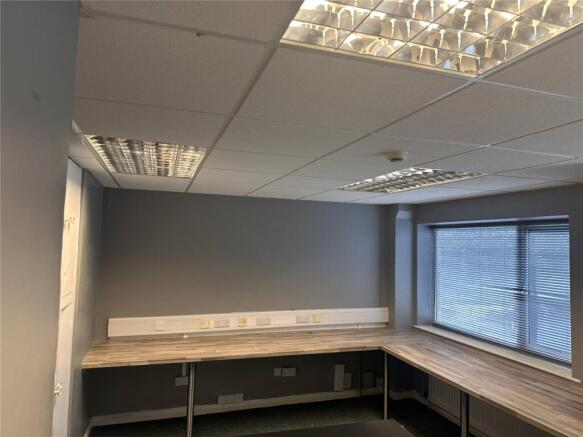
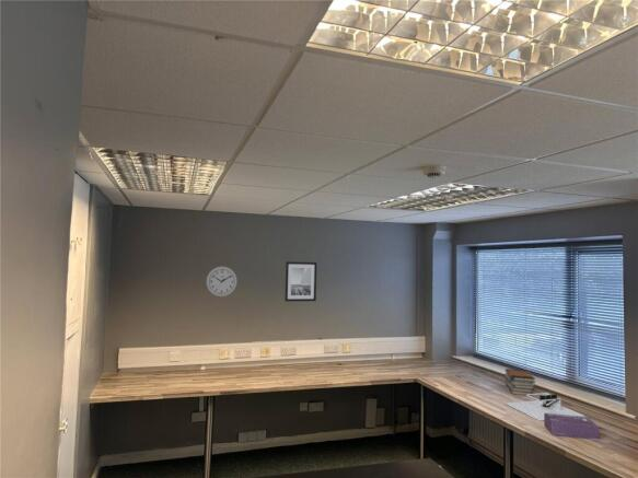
+ architectural model [503,392,585,421]
+ tissue box [543,412,601,441]
+ wall clock [205,265,239,298]
+ book stack [503,368,536,397]
+ wall art [285,260,317,302]
